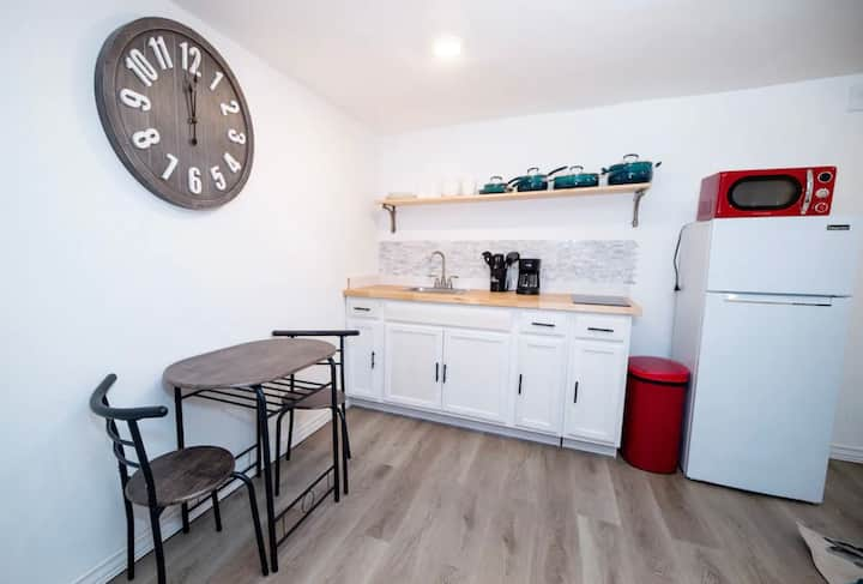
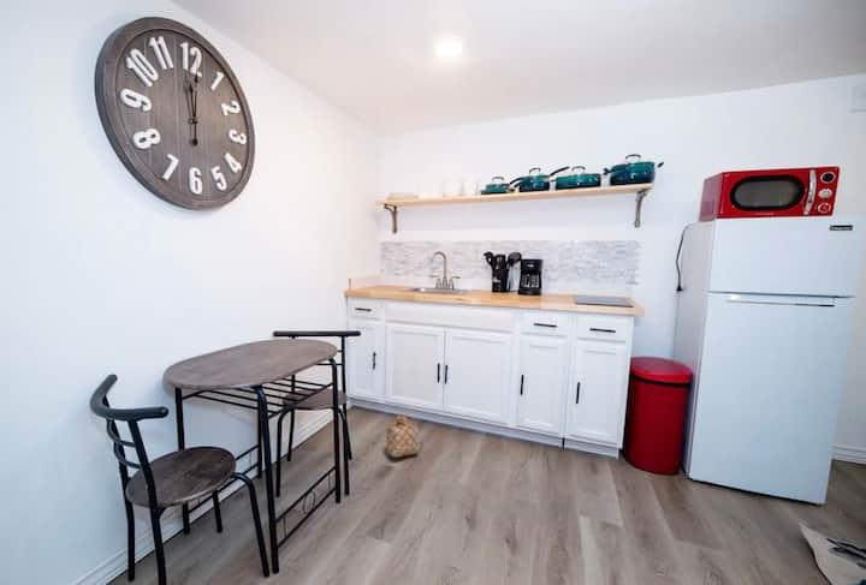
+ basket [386,413,420,459]
